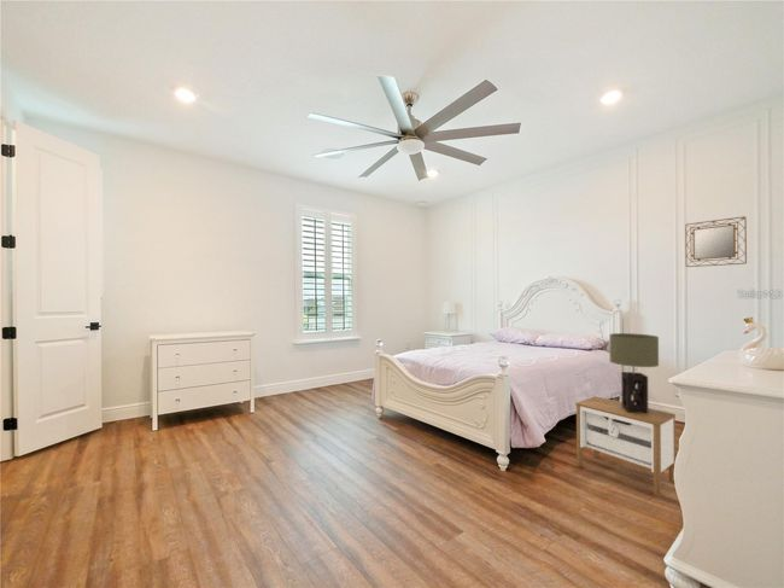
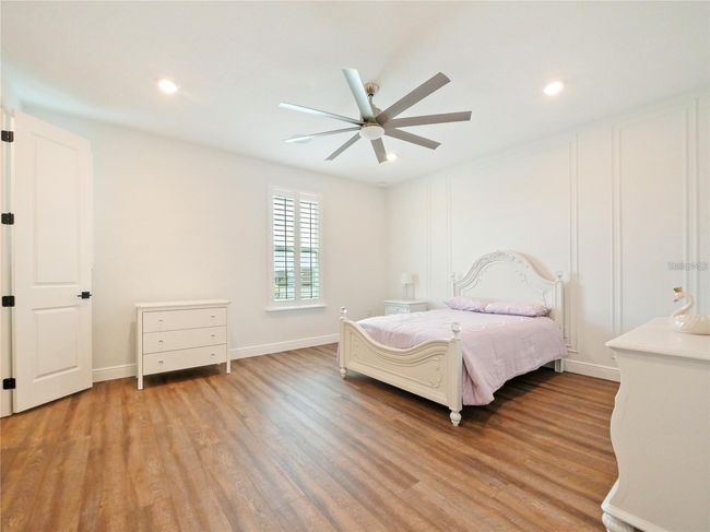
- home mirror [684,215,748,268]
- table lamp [608,332,660,414]
- nightstand [574,395,677,497]
